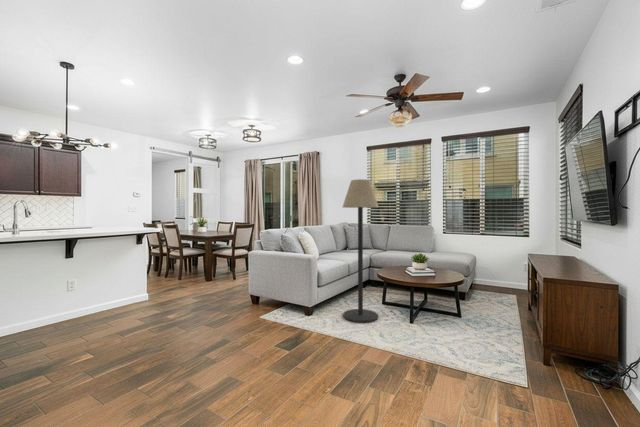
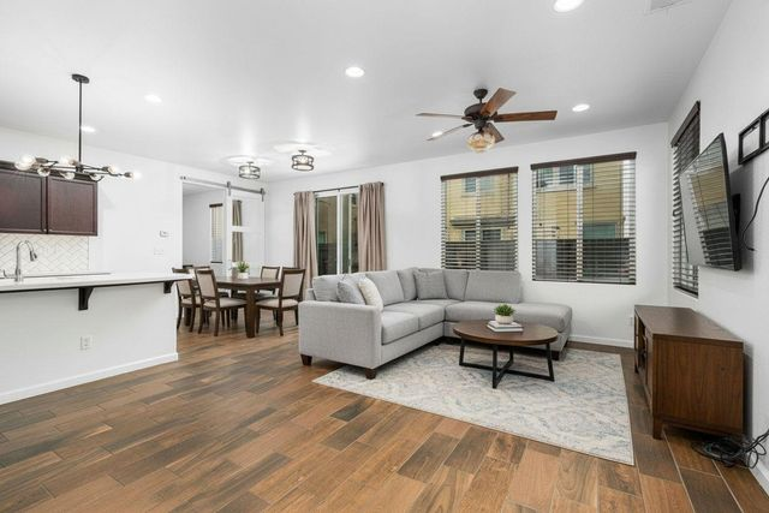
- floor lamp [342,178,380,323]
